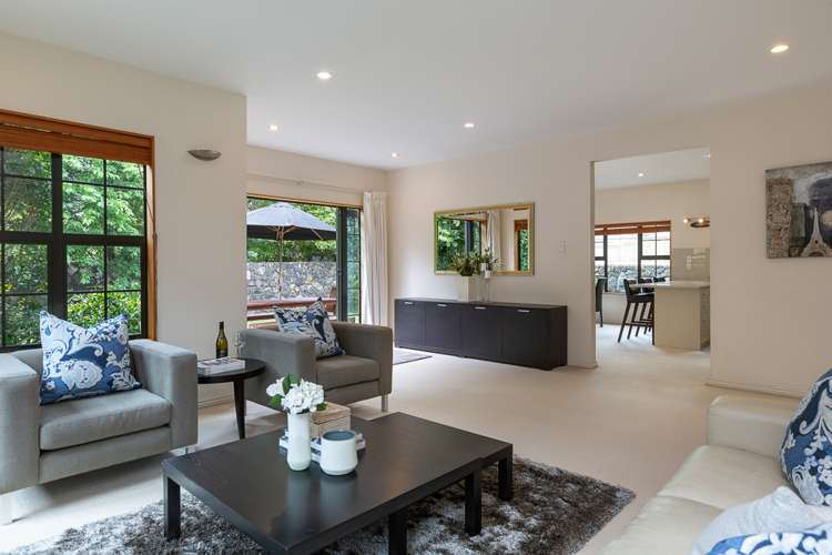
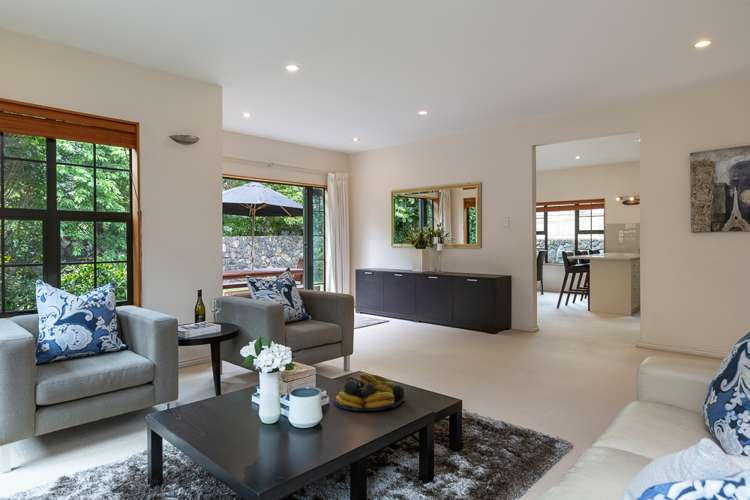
+ fruit bowl [332,372,406,412]
